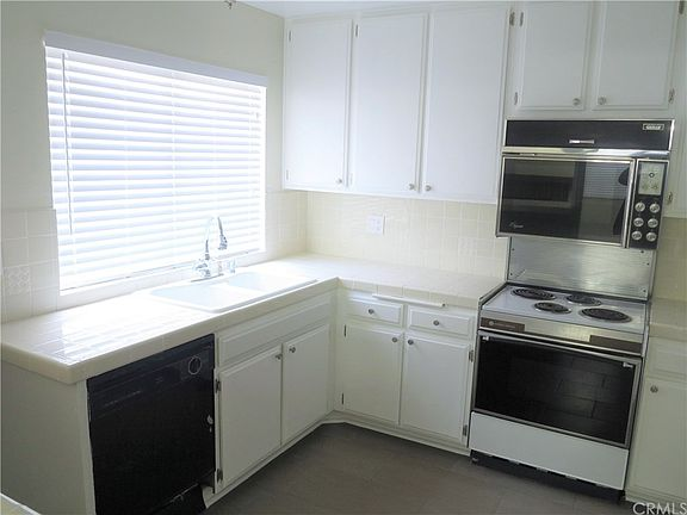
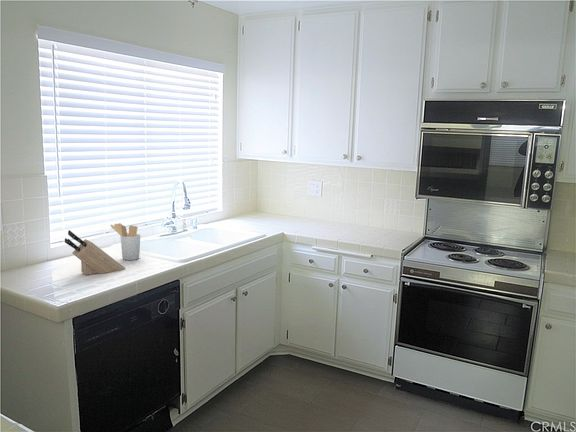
+ utensil holder [110,222,141,261]
+ knife block [64,229,126,276]
